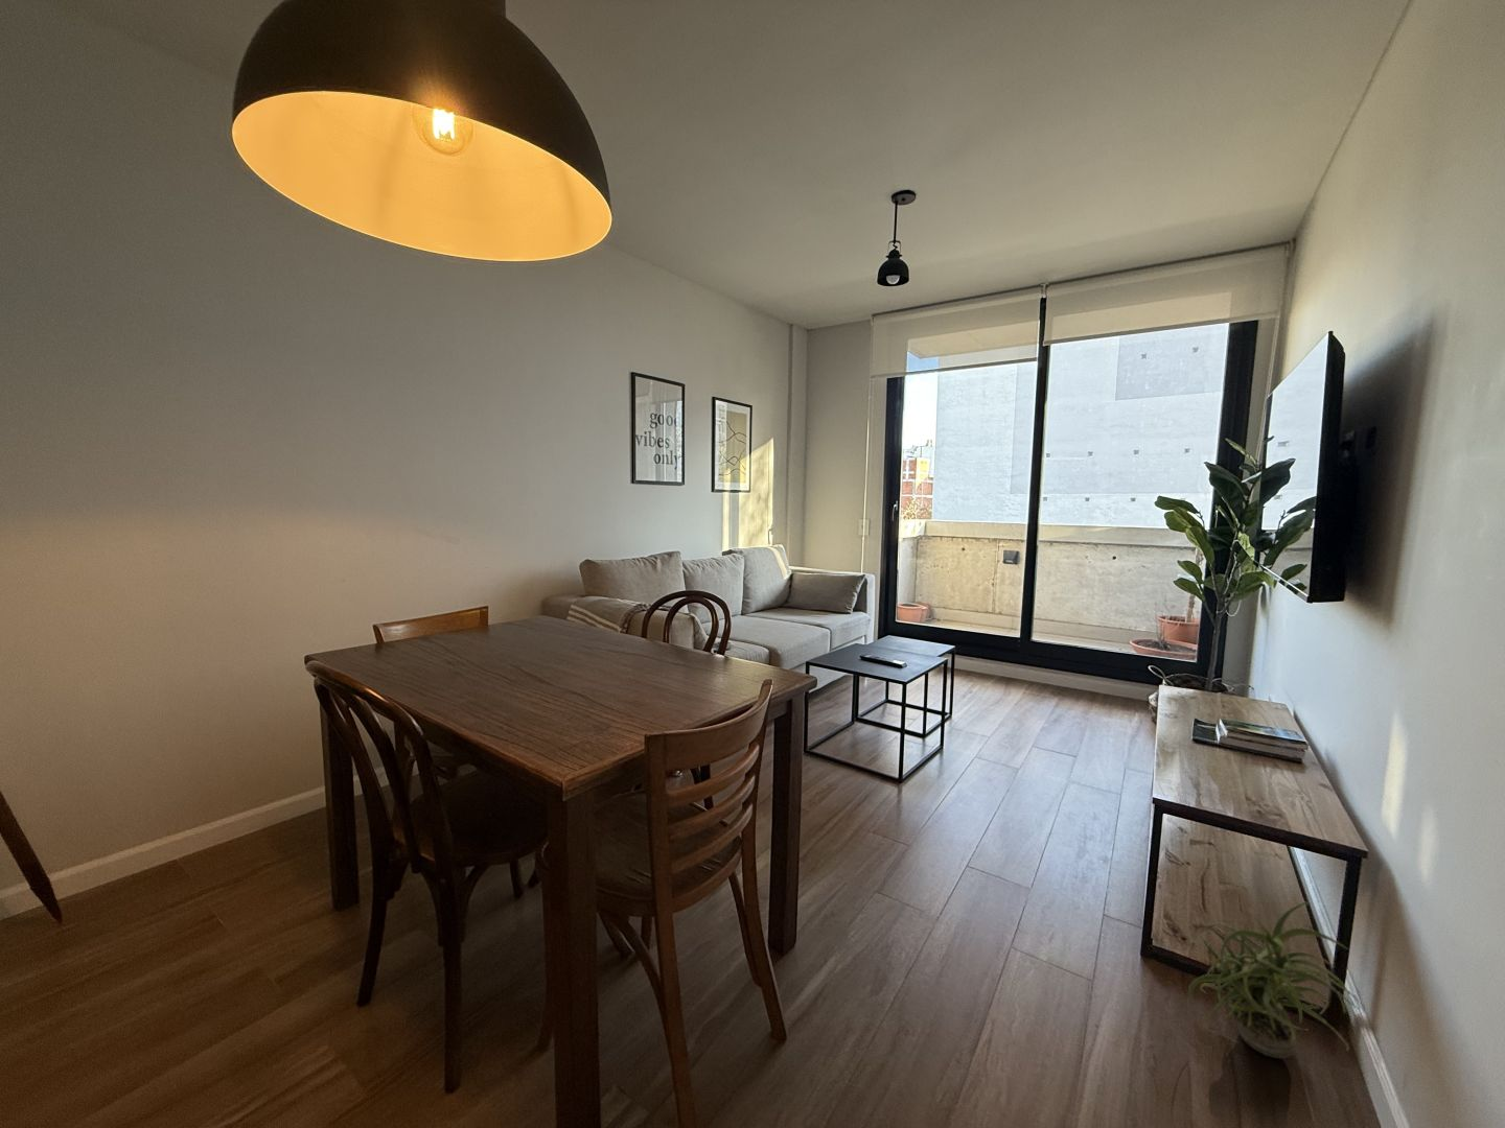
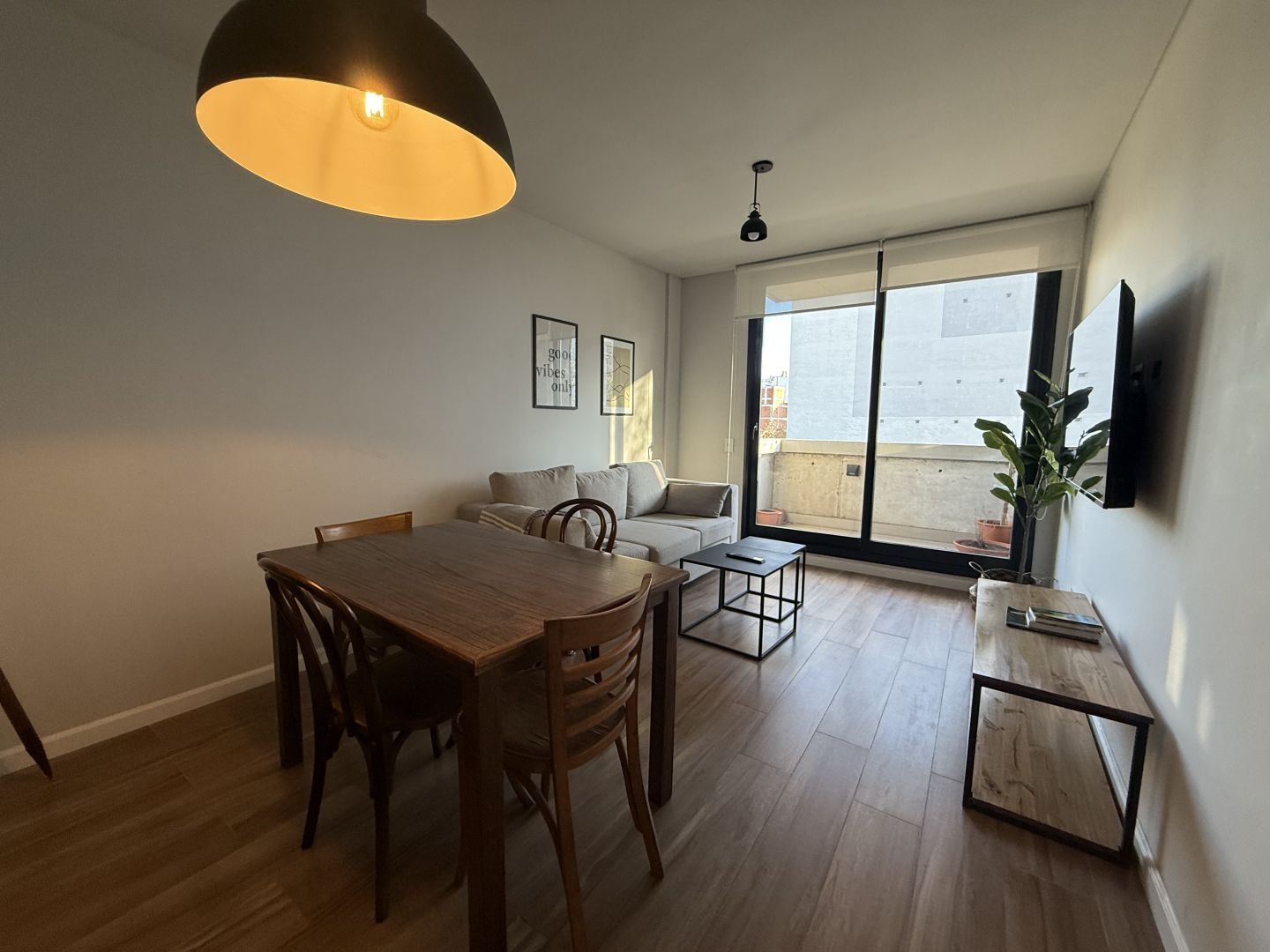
- potted plant [1187,901,1365,1059]
